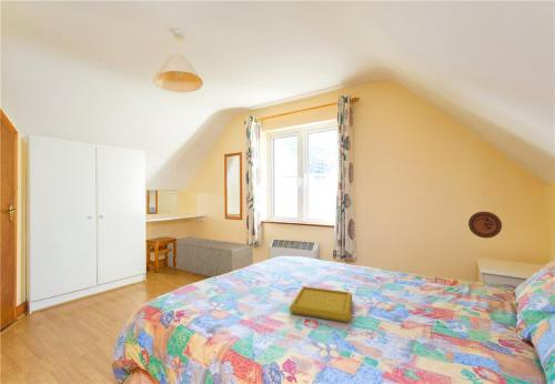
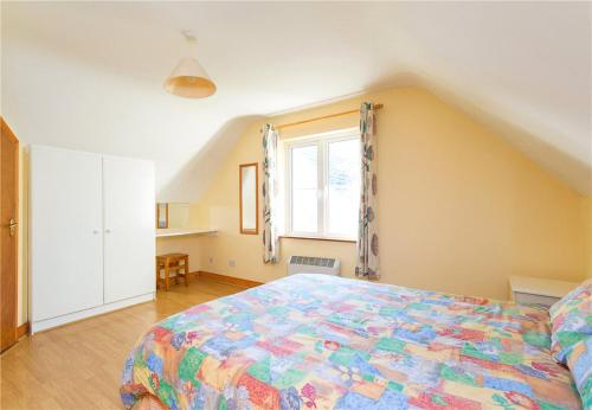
- decorative plate [467,211,503,239]
- serving tray [289,285,353,323]
- storage bench [167,235,254,279]
